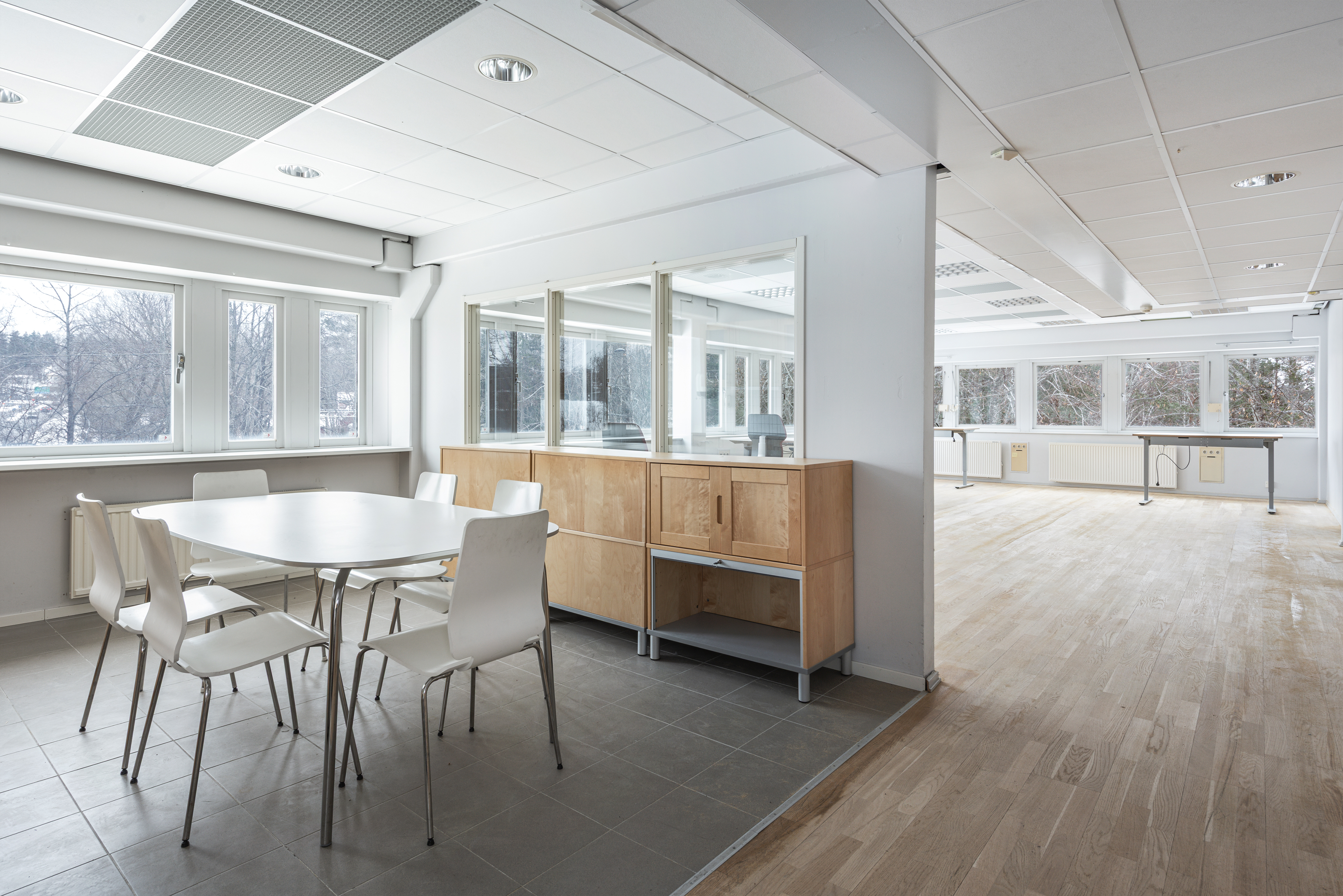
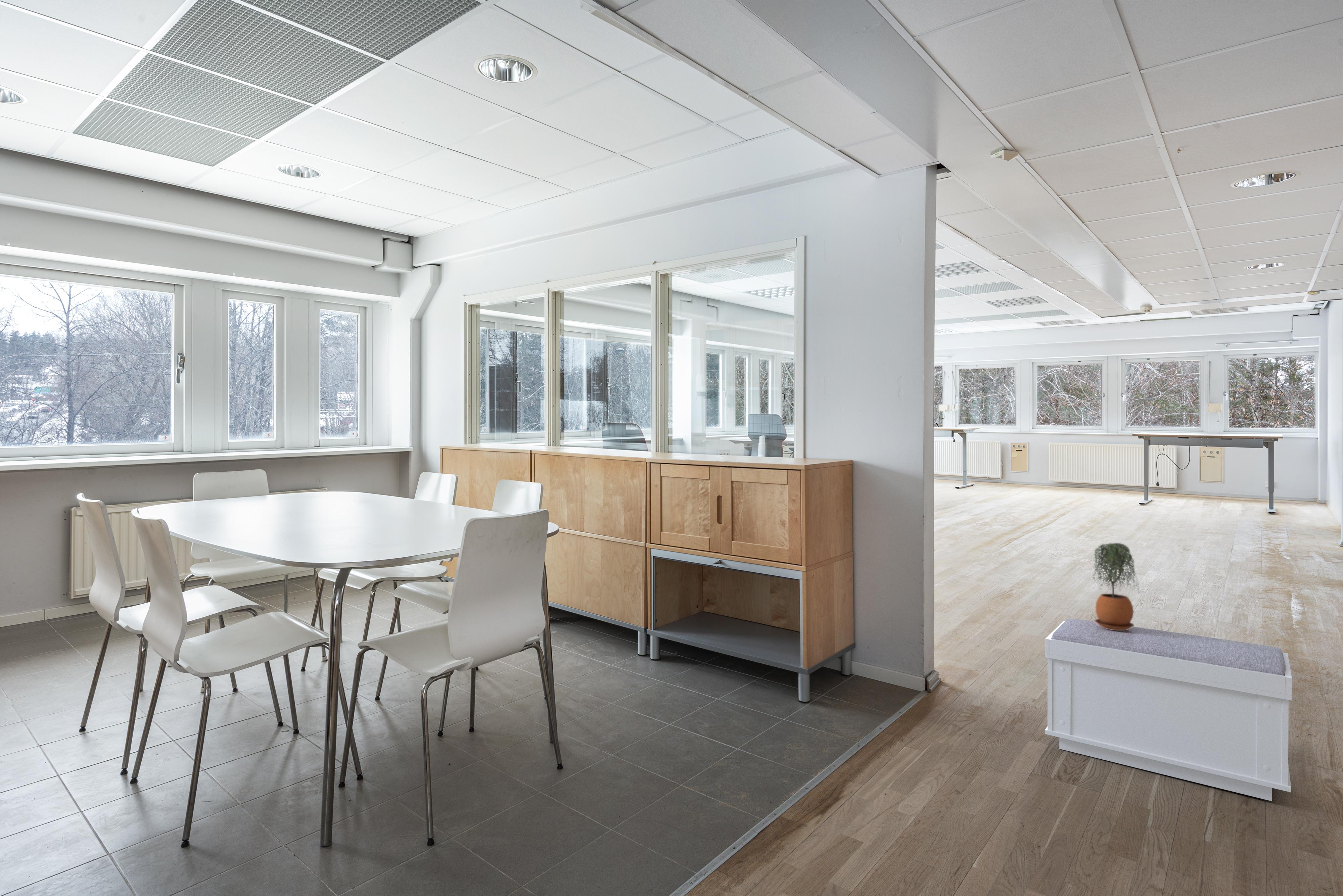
+ bench [1045,618,1292,802]
+ potted plant [1093,543,1140,630]
